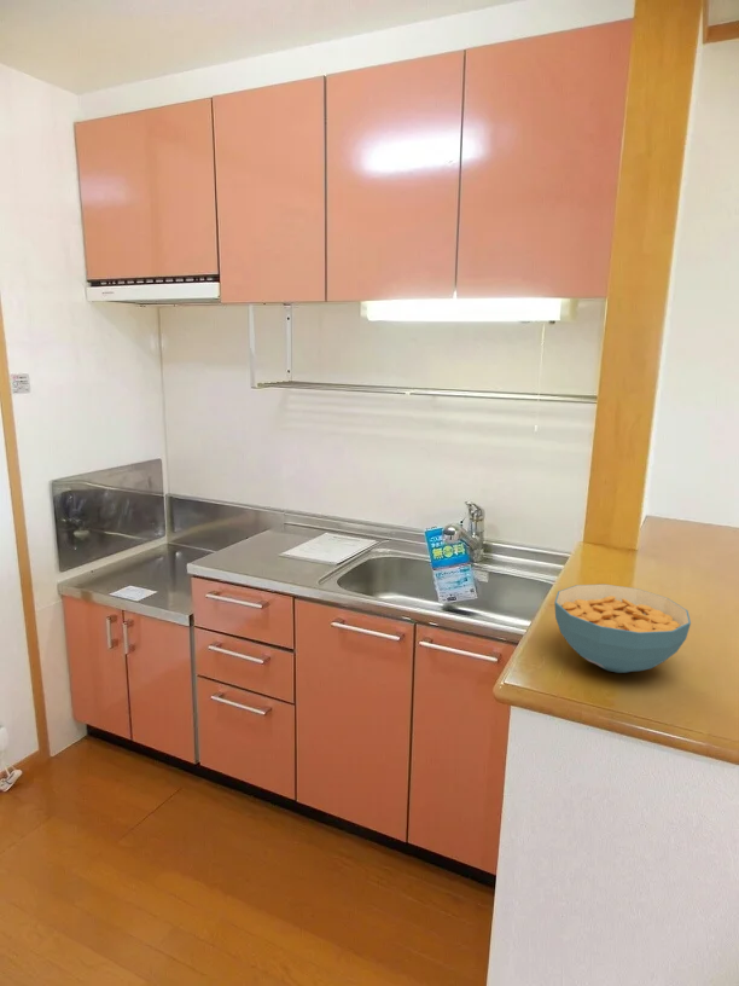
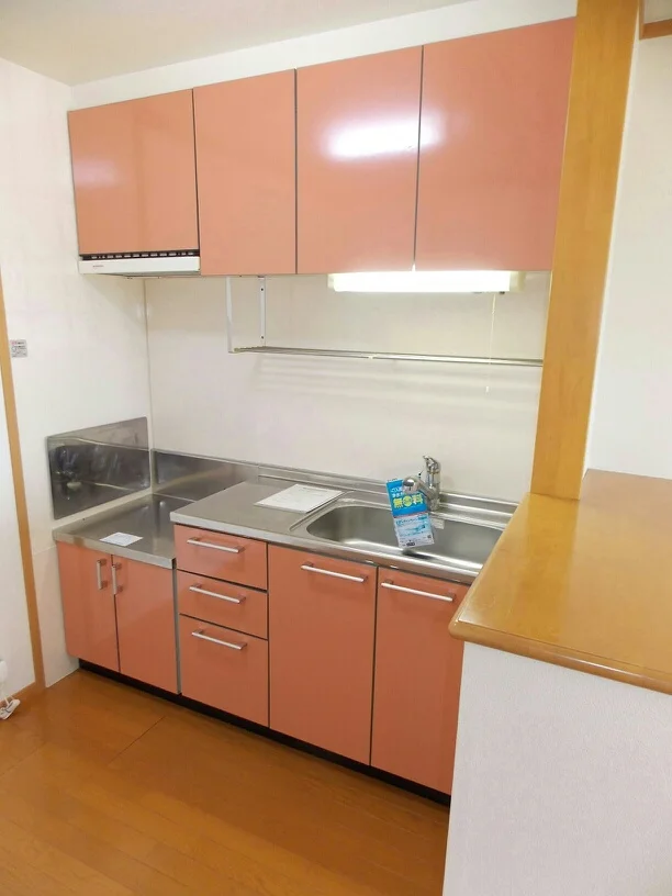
- cereal bowl [553,584,692,674]
